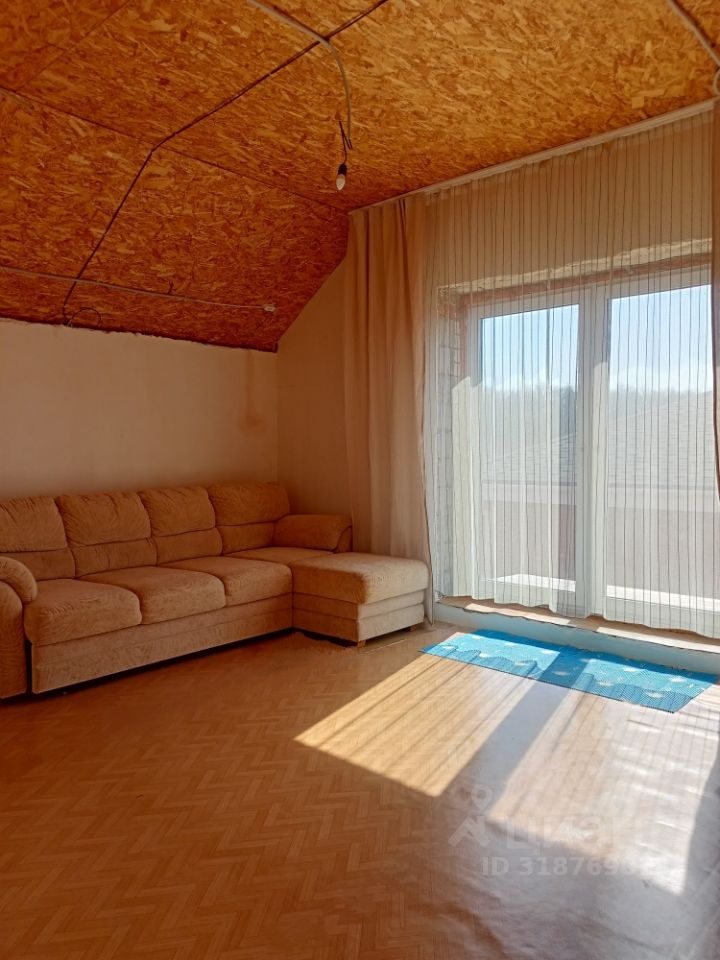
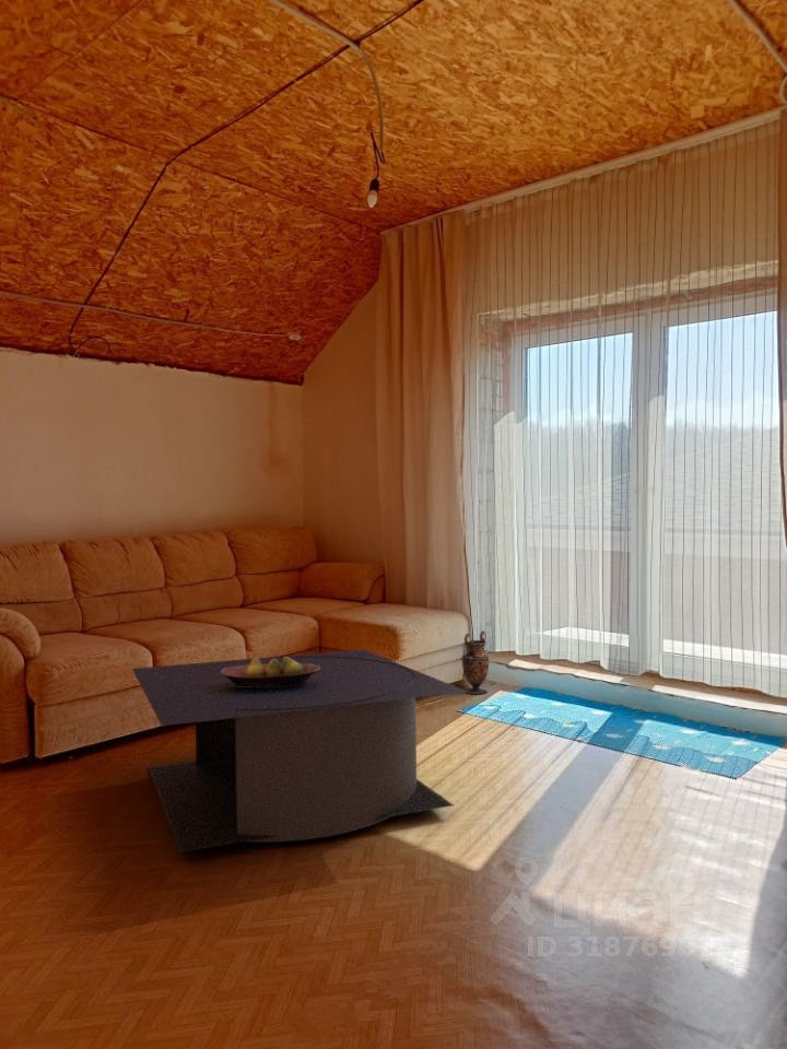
+ fruit bowl [221,657,320,687]
+ coffee table [131,648,469,853]
+ vase [461,629,490,695]
